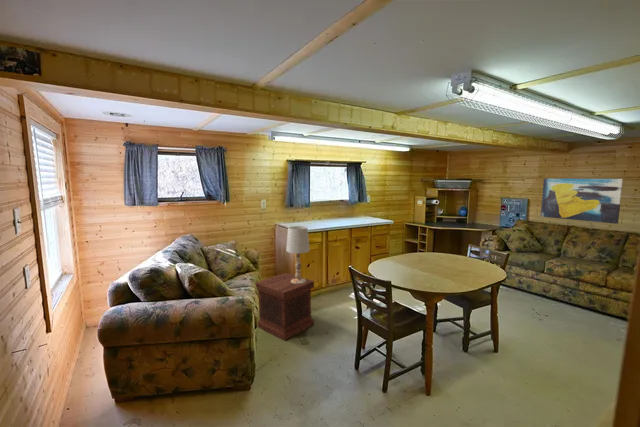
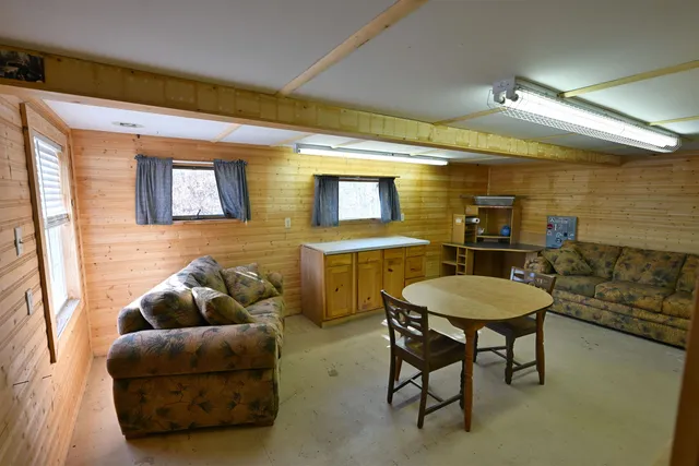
- wall art [540,178,624,225]
- side table [254,272,315,341]
- table lamp [285,225,311,284]
